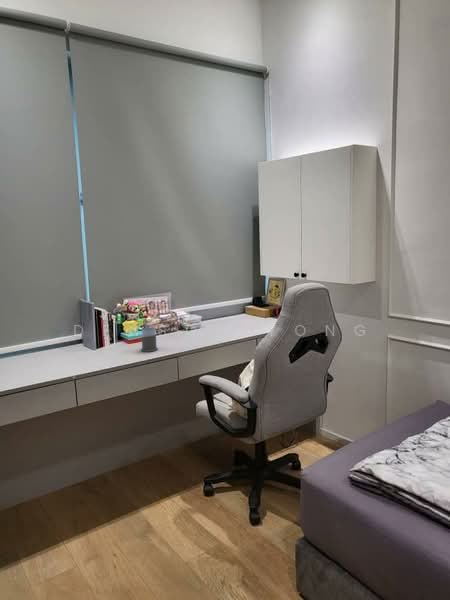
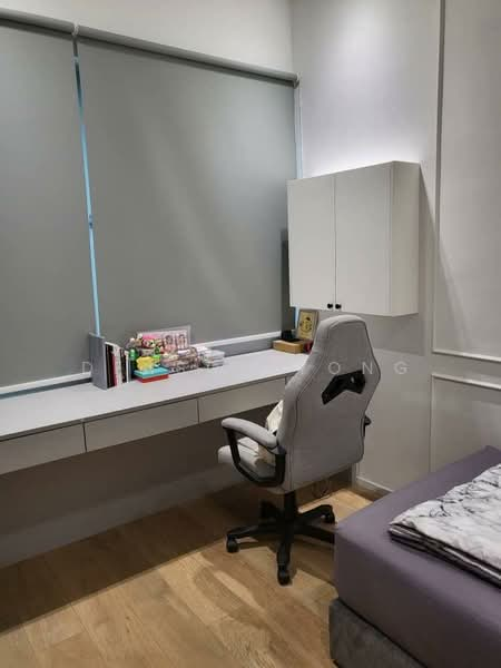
- mug [140,327,159,353]
